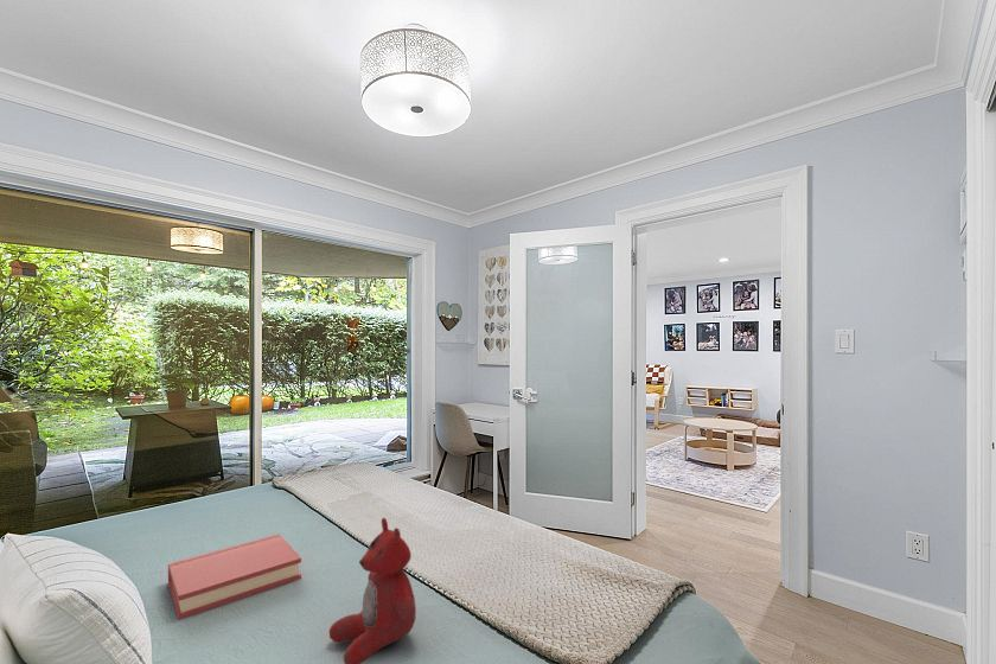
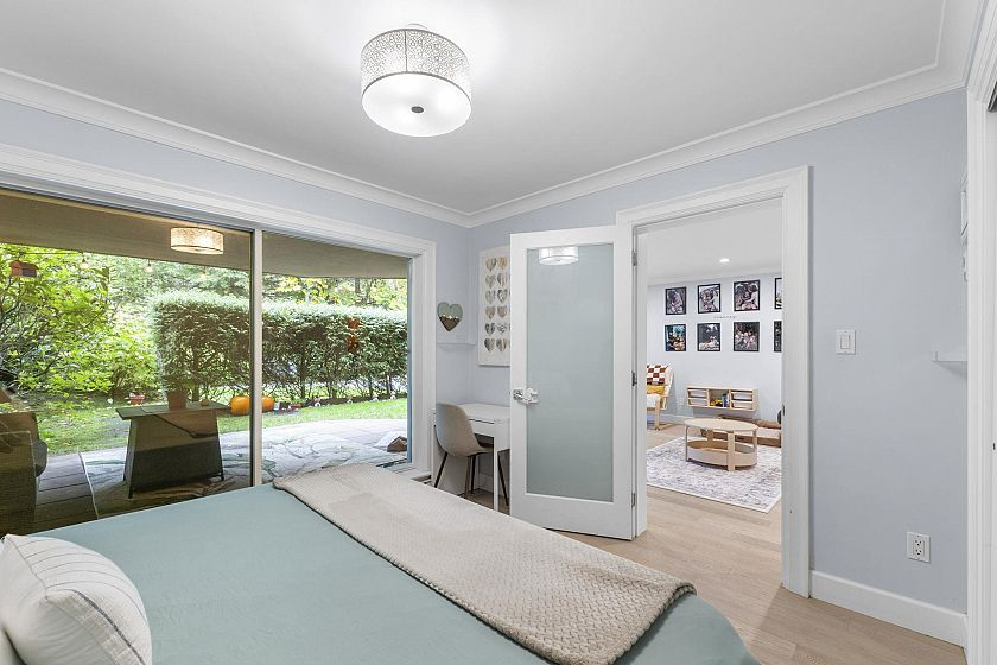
- stuffed bear [328,517,417,664]
- hardback book [167,532,302,621]
